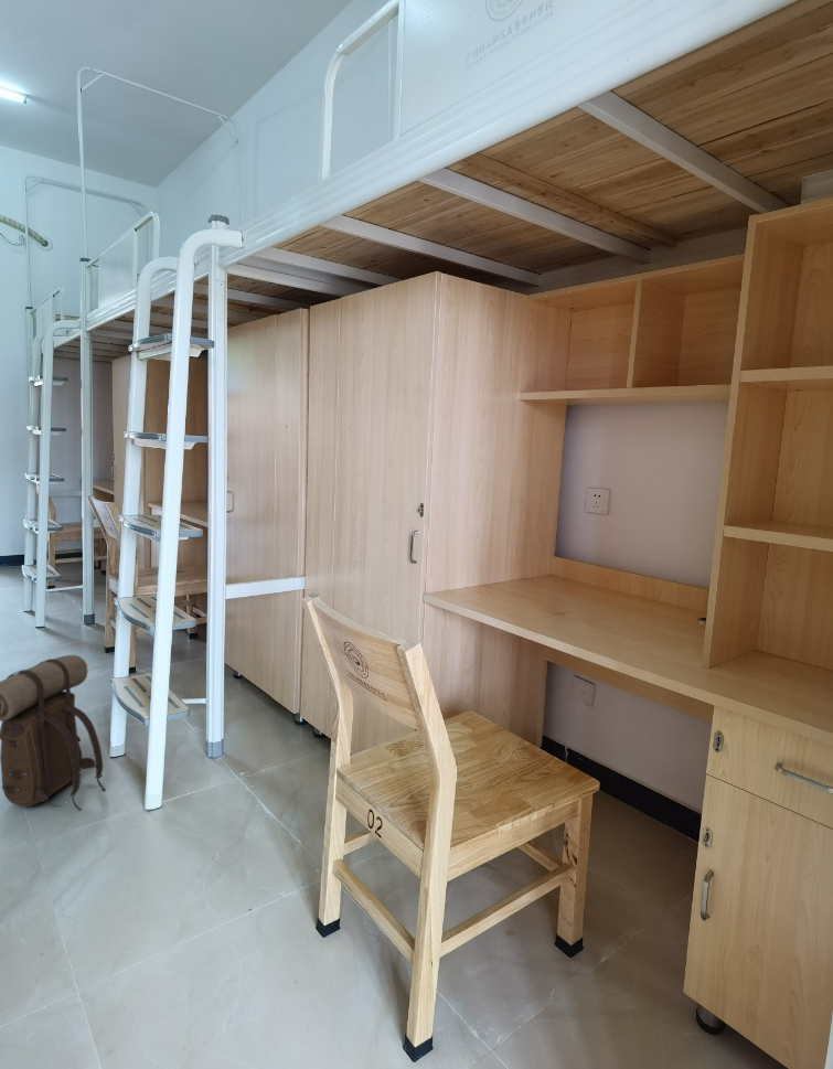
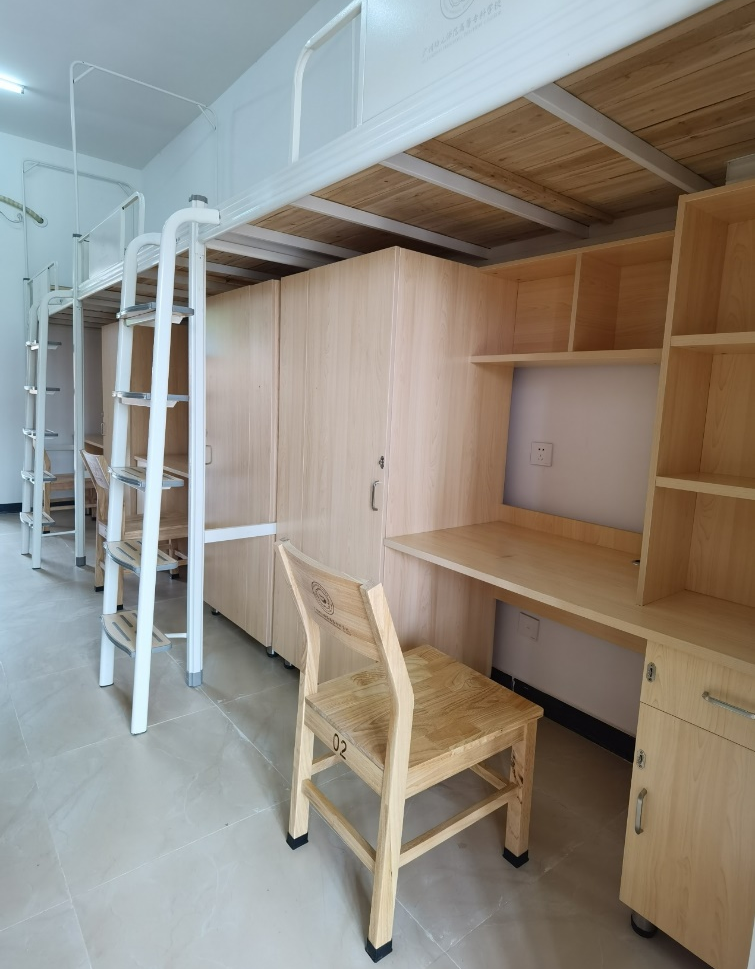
- backpack [0,654,107,811]
